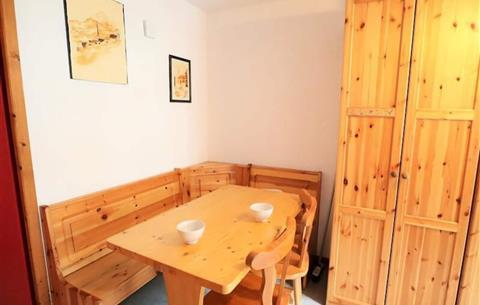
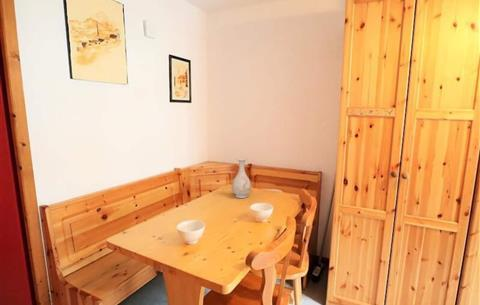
+ vase [231,157,252,199]
